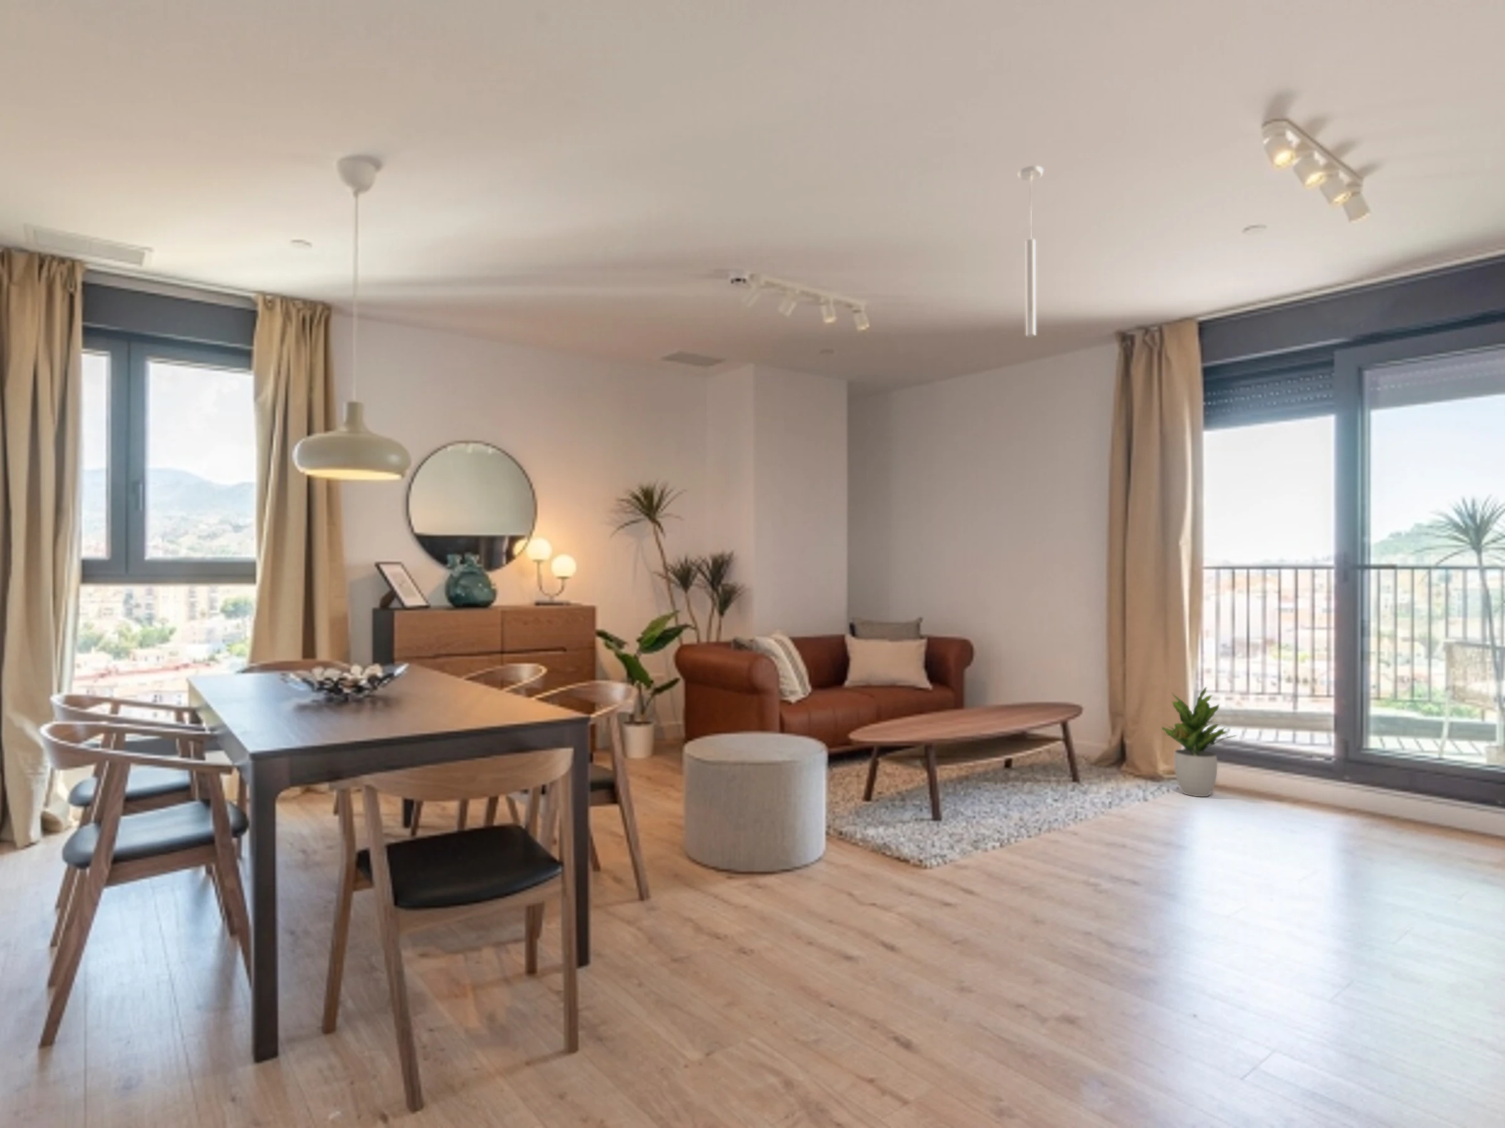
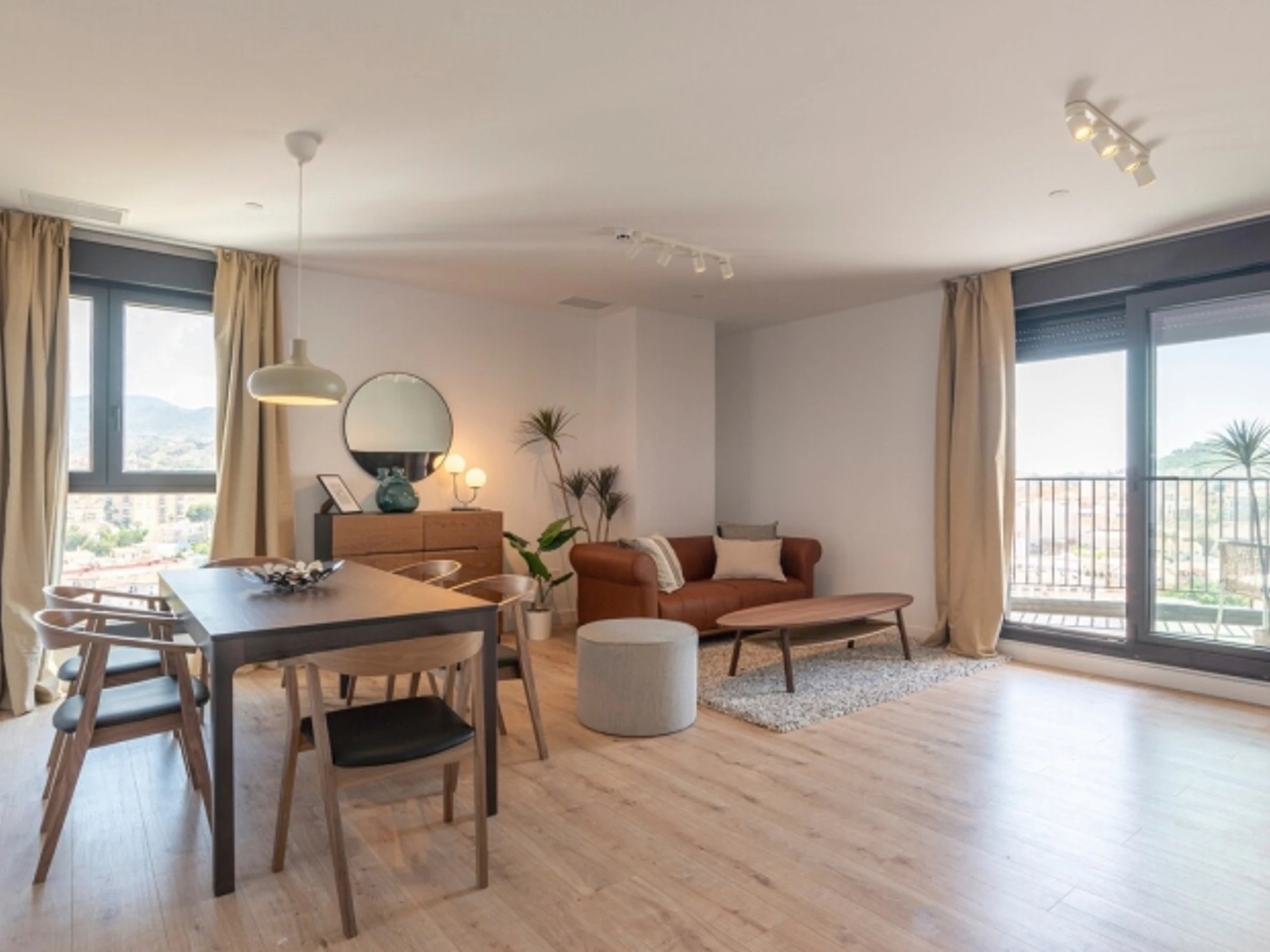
- potted plant [1160,686,1238,797]
- ceiling light [1018,165,1044,338]
